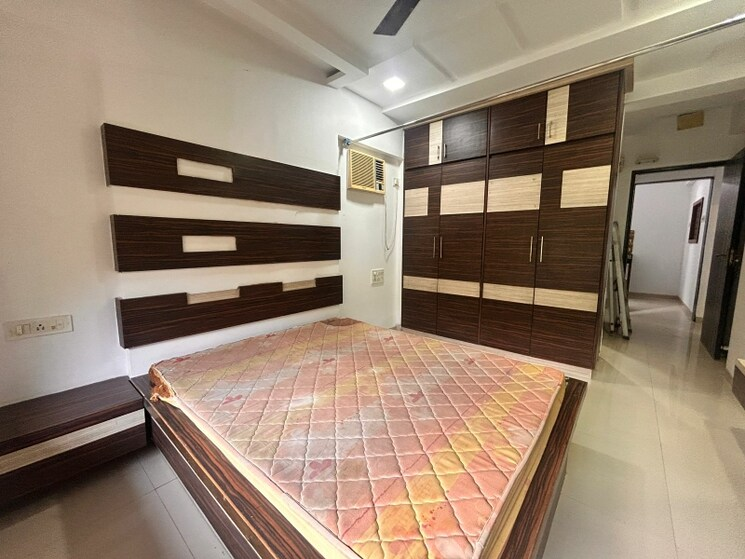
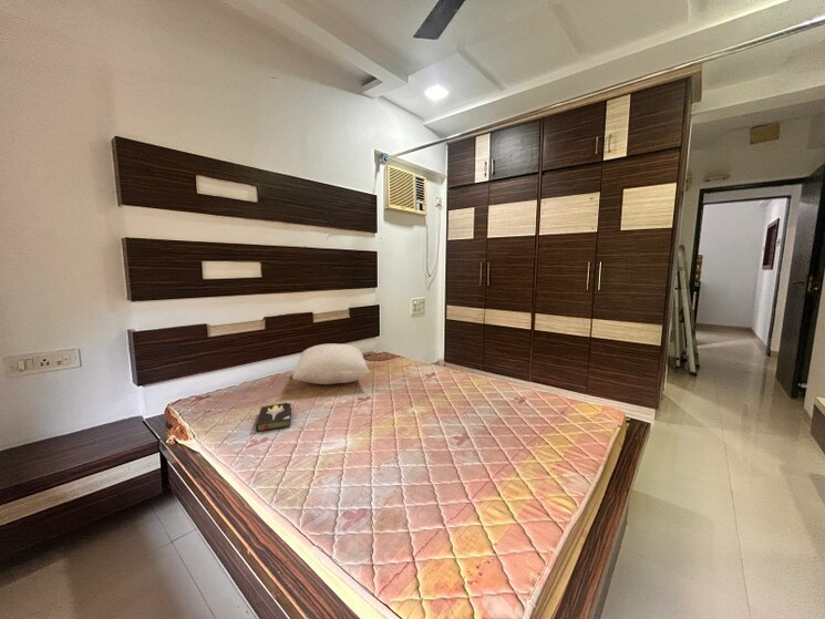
+ pillow [291,343,372,385]
+ hardback book [255,401,292,433]
